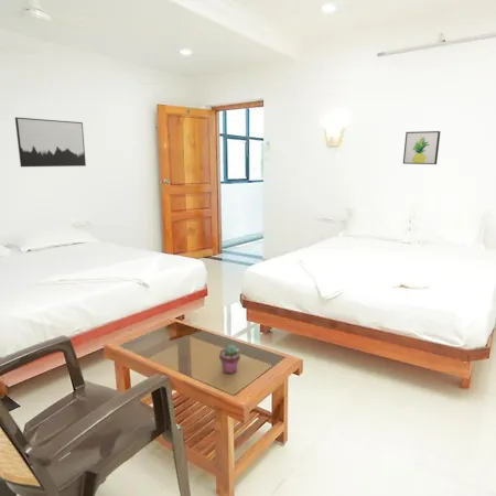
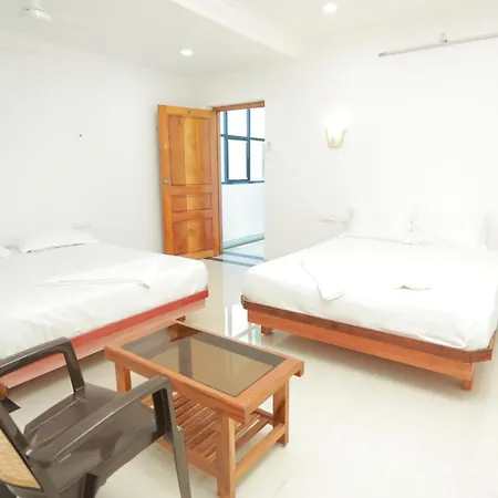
- potted succulent [218,344,241,375]
- wall art [14,116,87,168]
- wall art [402,130,442,165]
